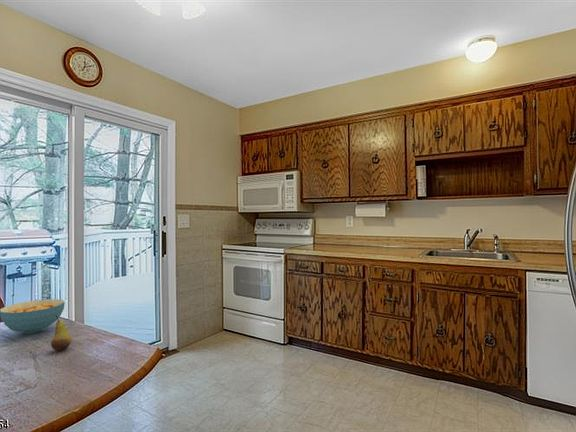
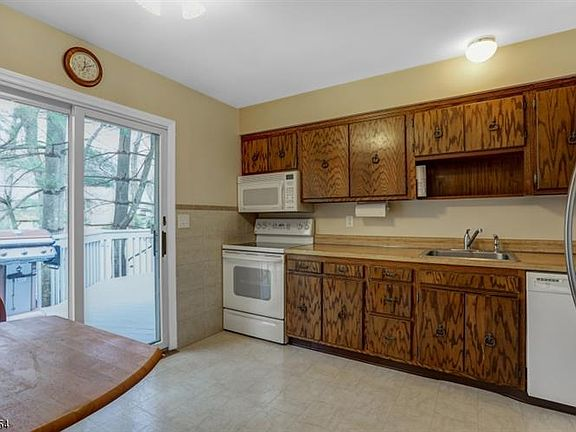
- cereal bowl [0,298,66,335]
- fruit [50,315,72,352]
